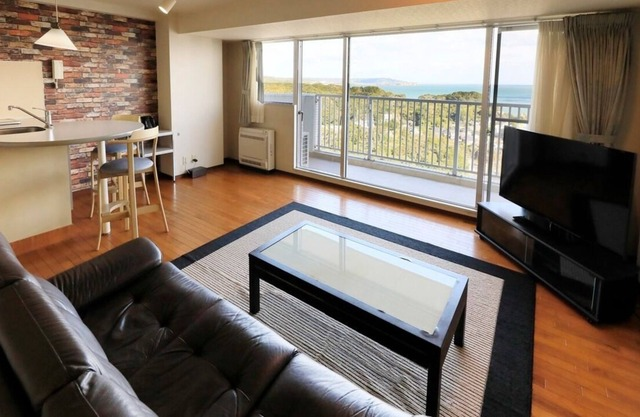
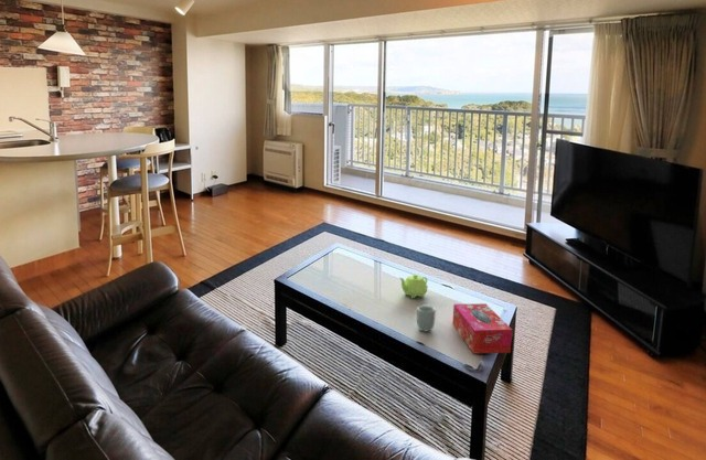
+ teapot [399,274,429,299]
+ cup [416,304,437,332]
+ tissue box [452,302,513,354]
